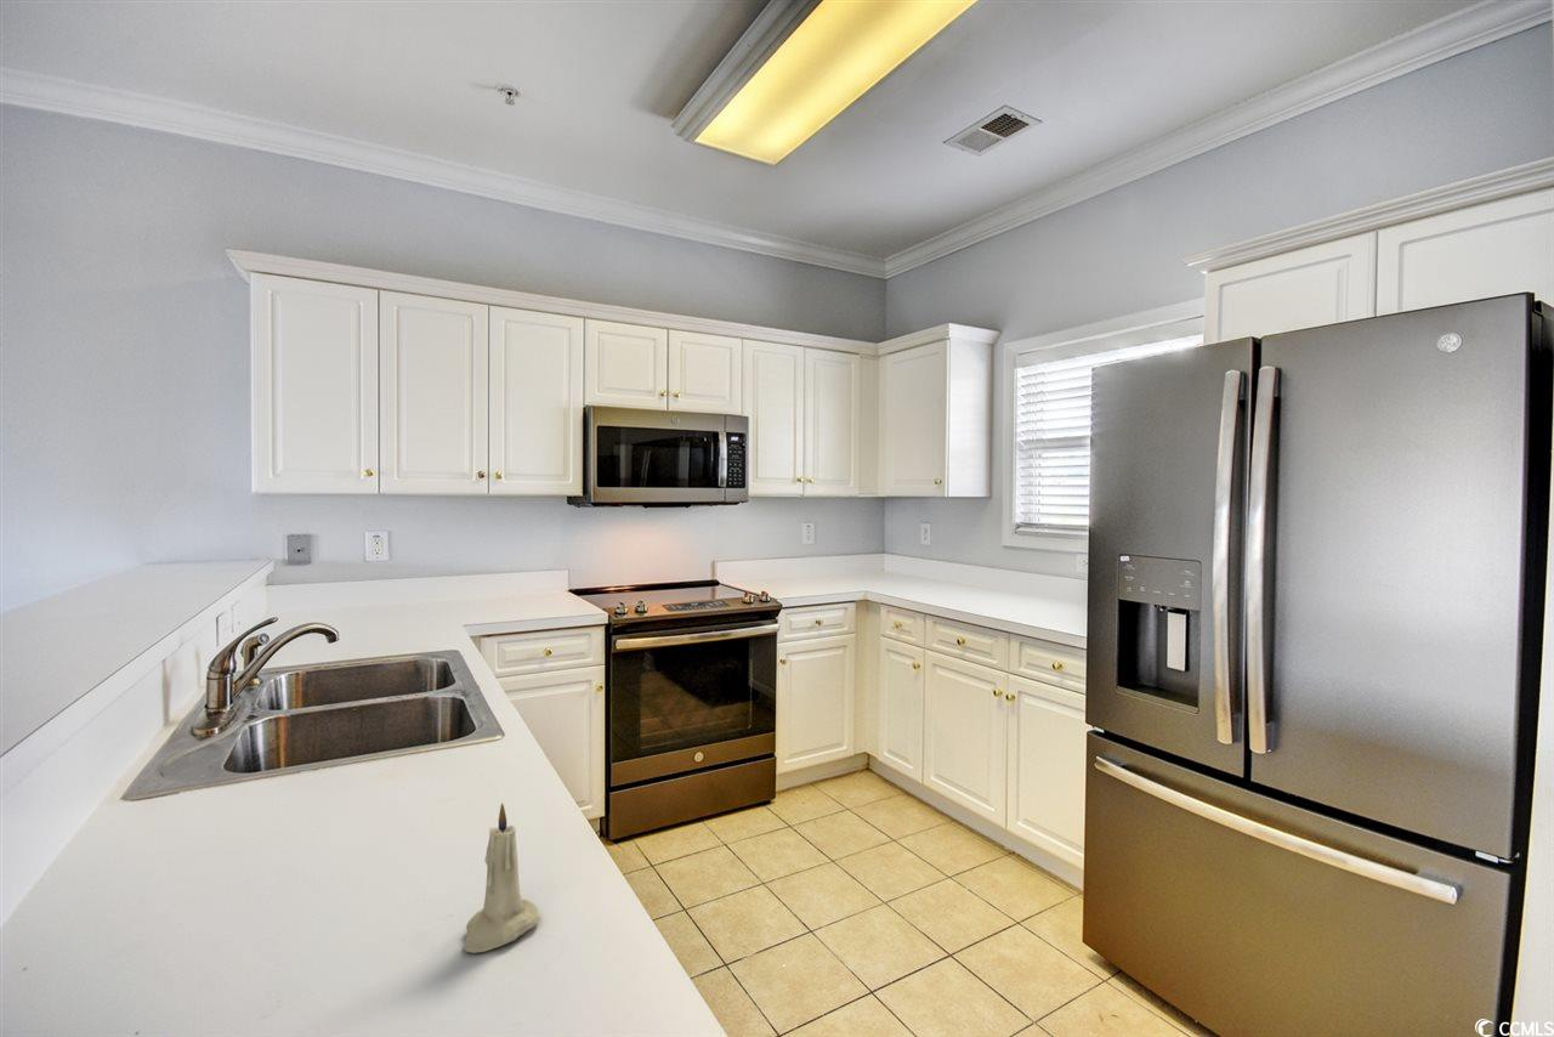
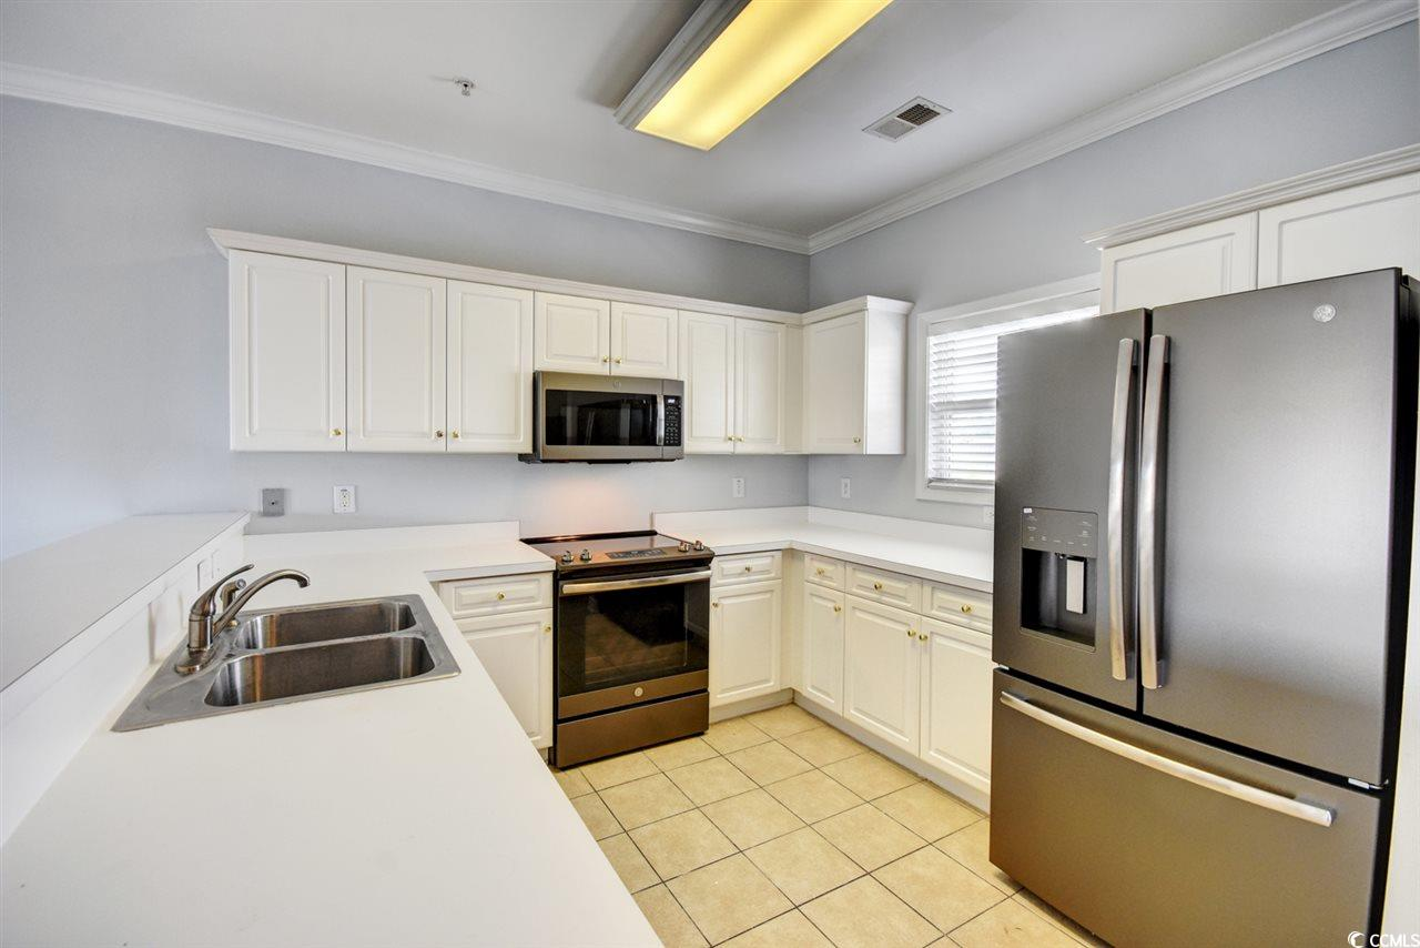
- candle [461,803,541,954]
